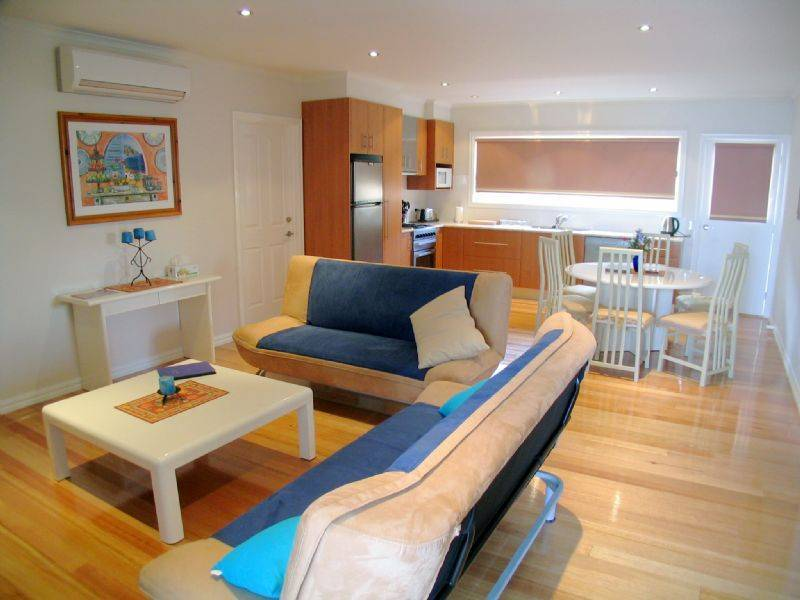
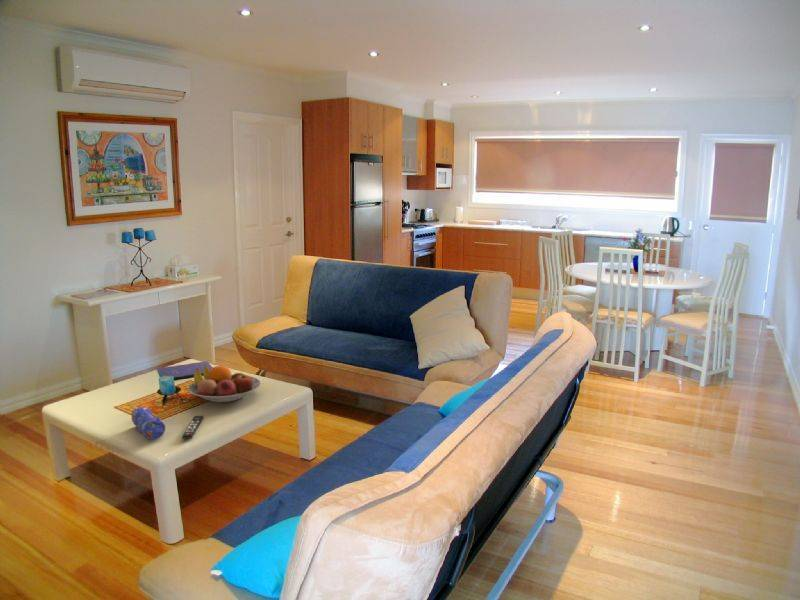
+ remote control [181,415,205,440]
+ fruit bowl [187,365,262,403]
+ pencil case [130,405,166,441]
